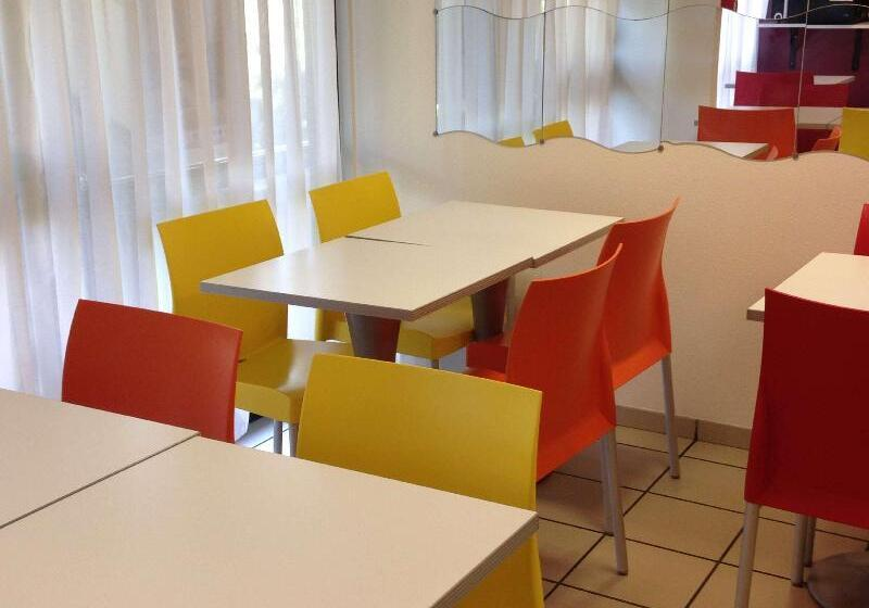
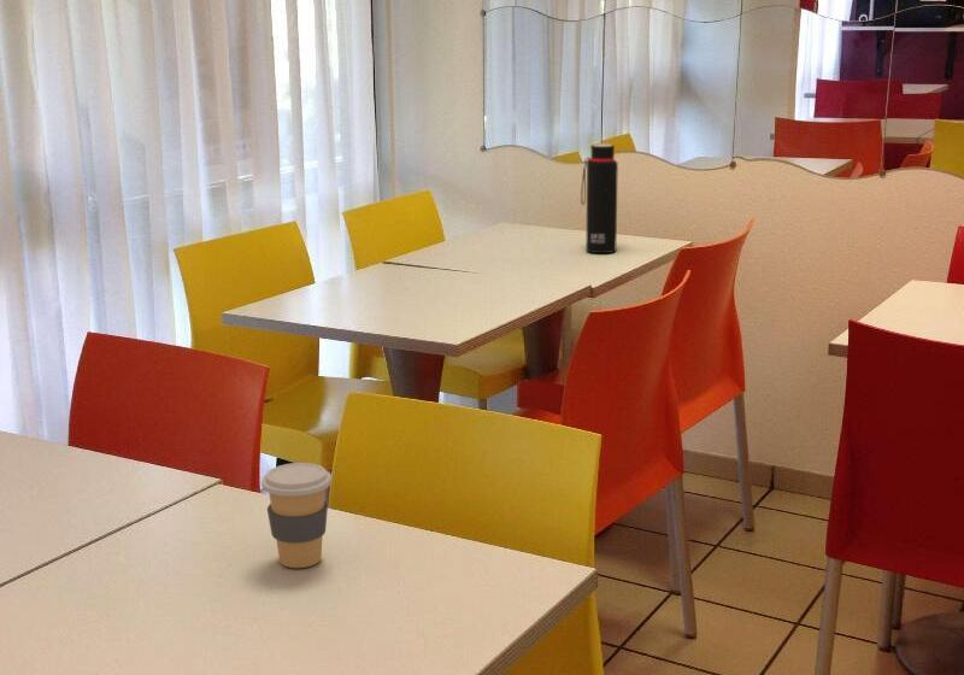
+ water bottle [580,143,619,254]
+ coffee cup [260,462,333,569]
